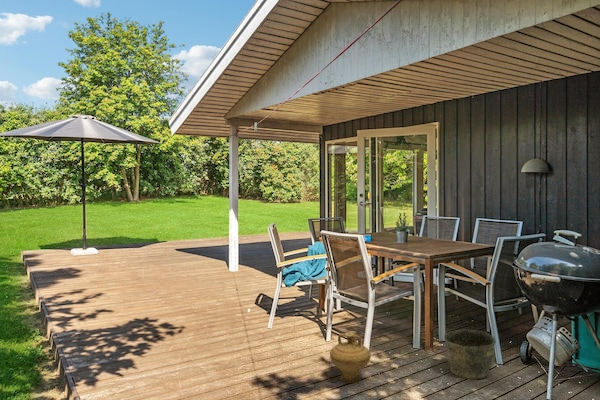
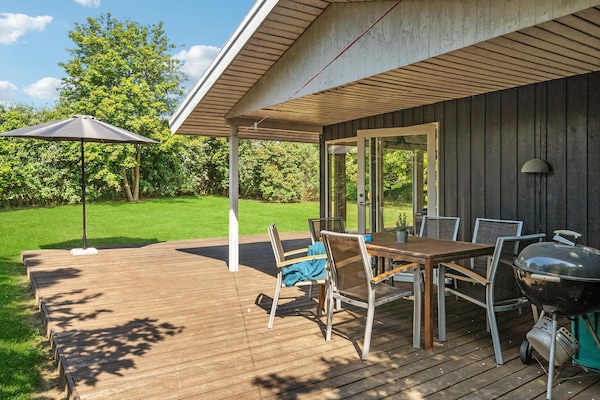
- bucket [443,328,497,380]
- ceramic jug [329,330,372,384]
